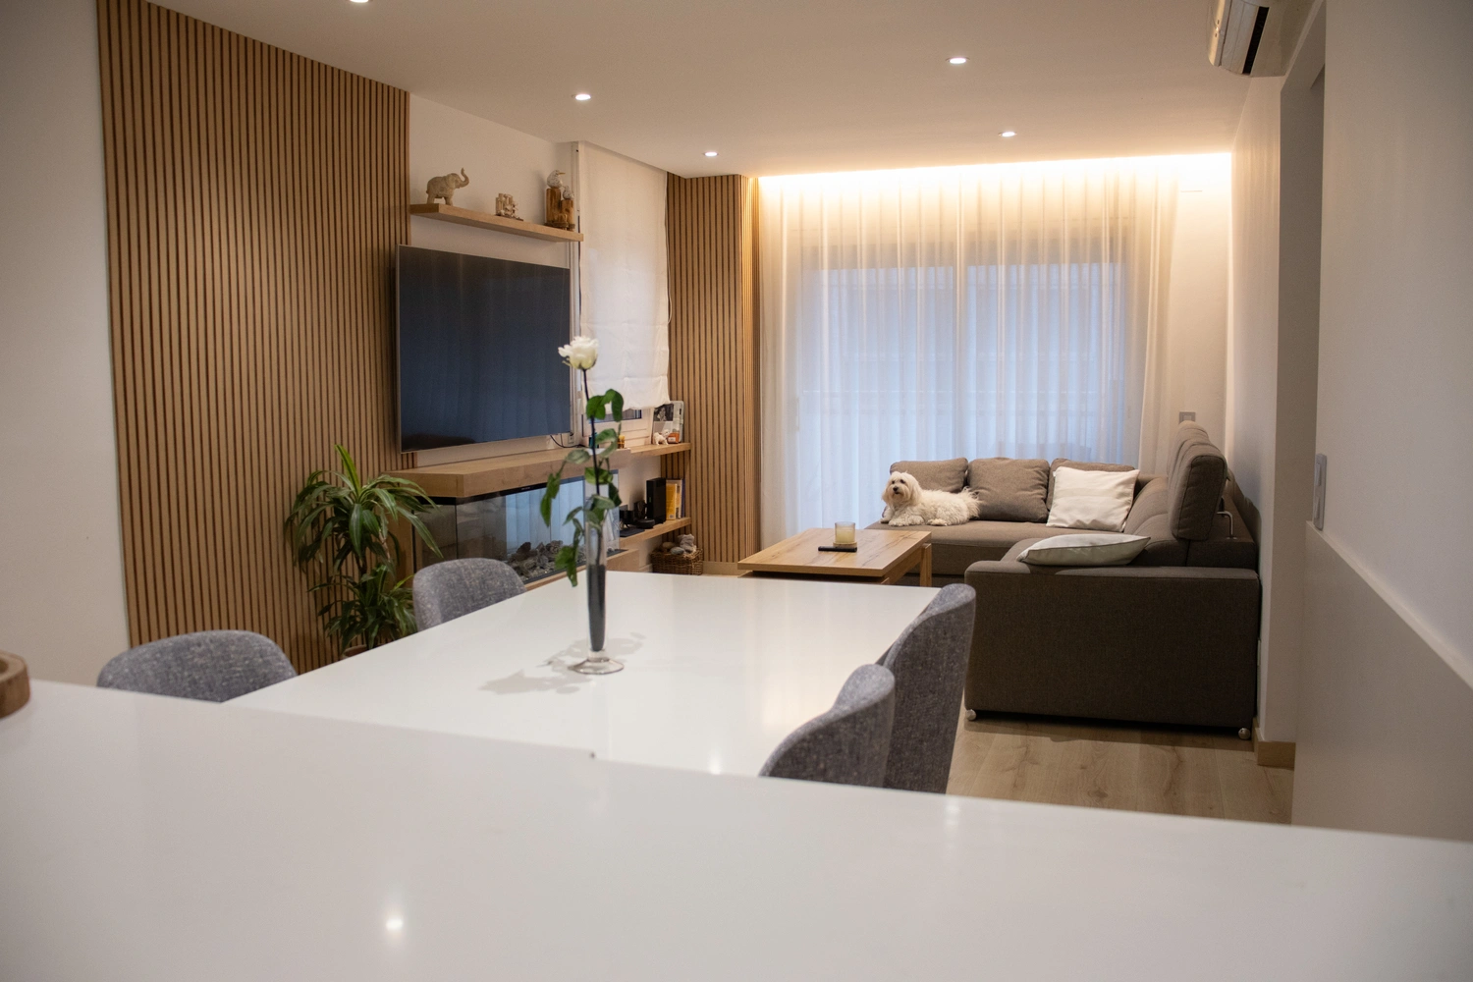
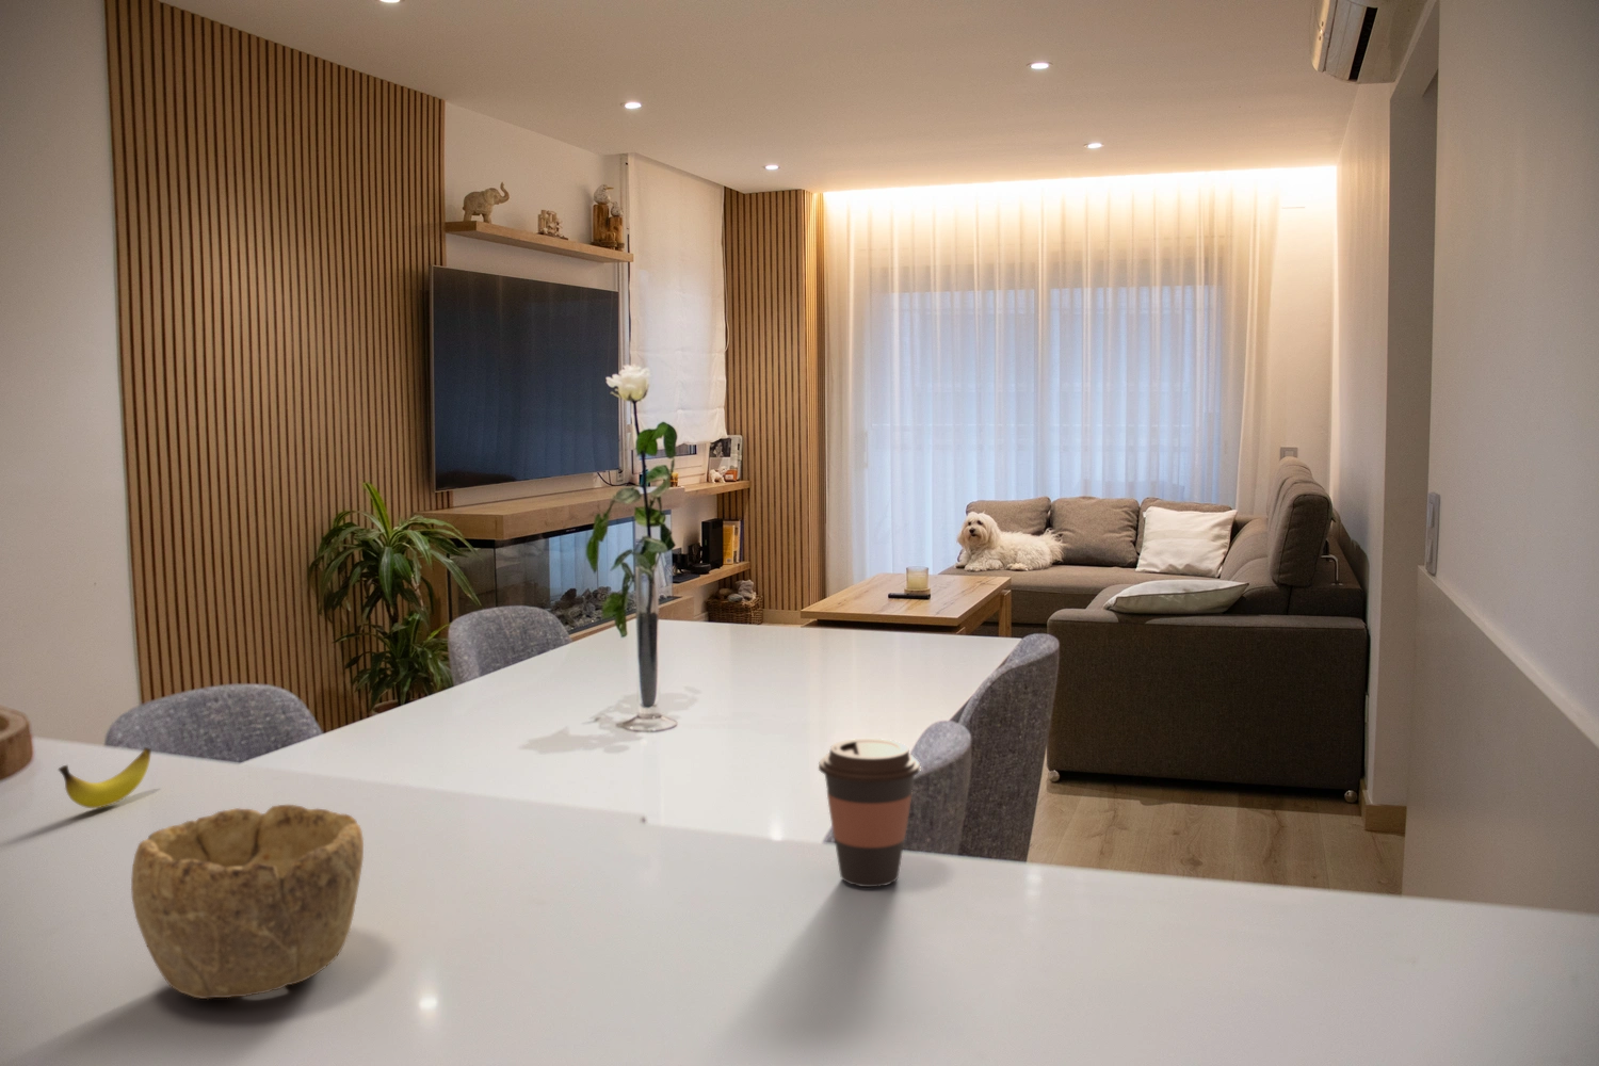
+ bowl [130,804,364,999]
+ coffee cup [817,738,922,888]
+ banana [56,746,152,809]
